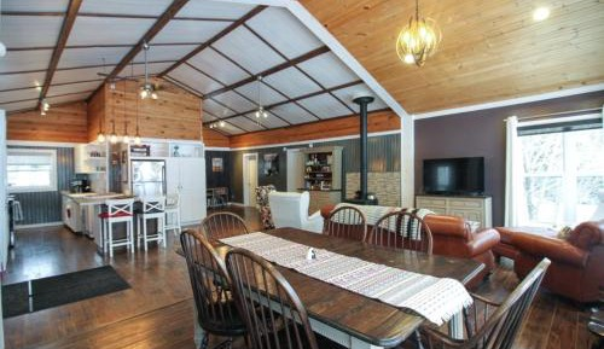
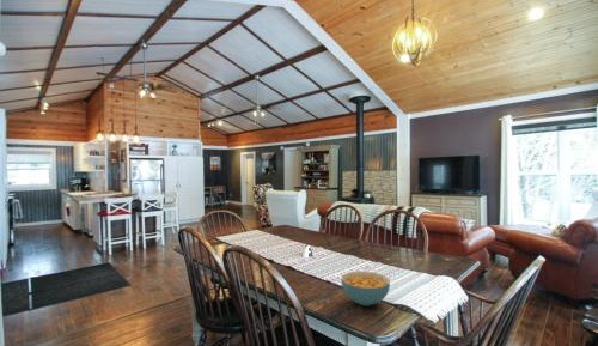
+ cereal bowl [340,271,391,306]
